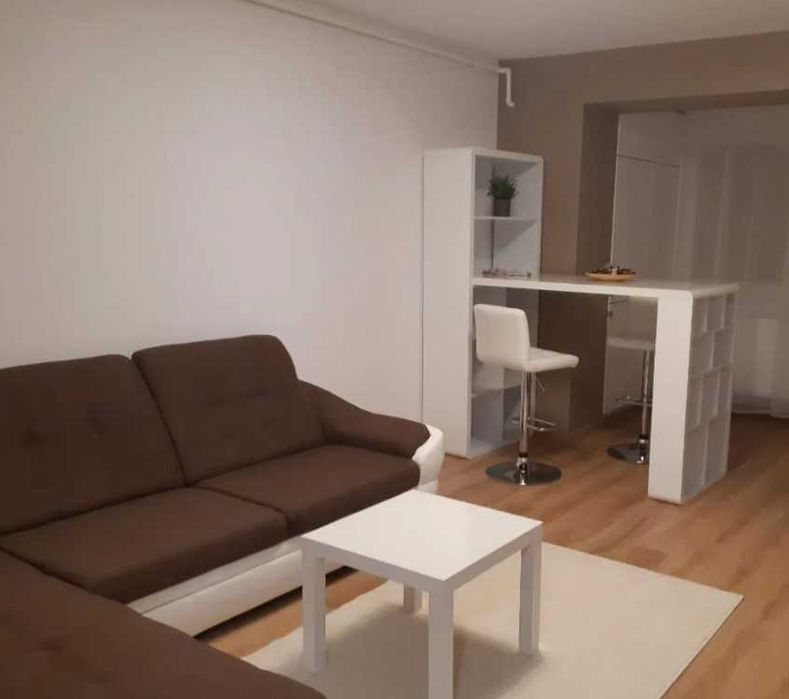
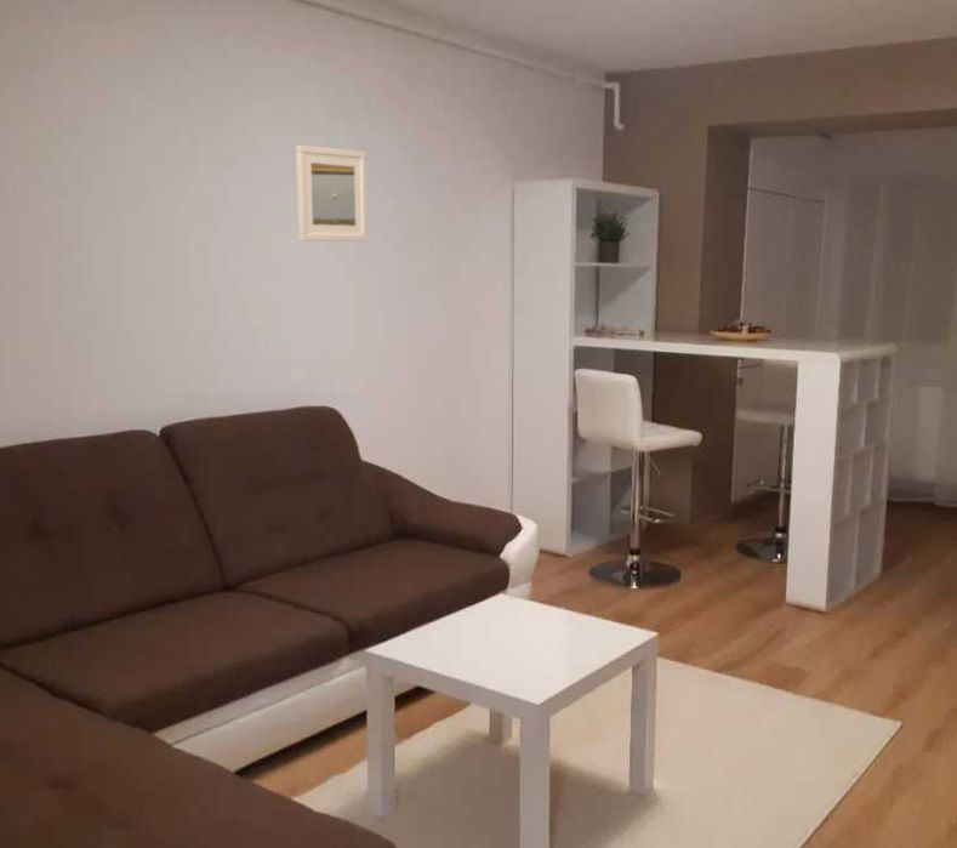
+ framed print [295,144,369,243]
